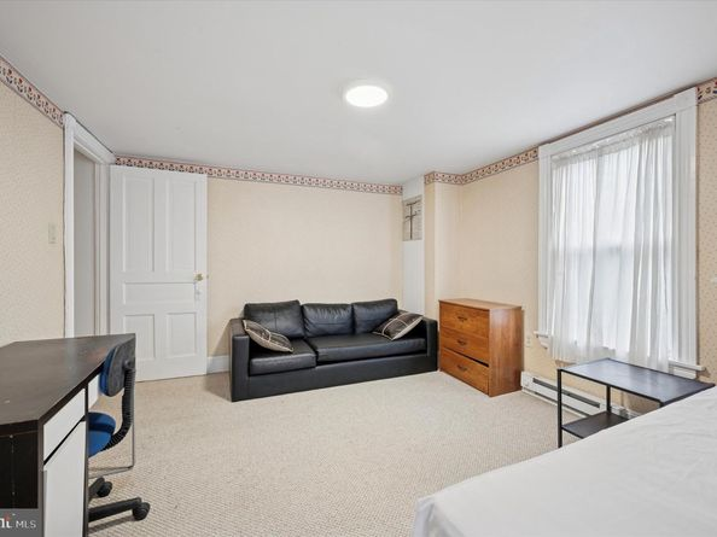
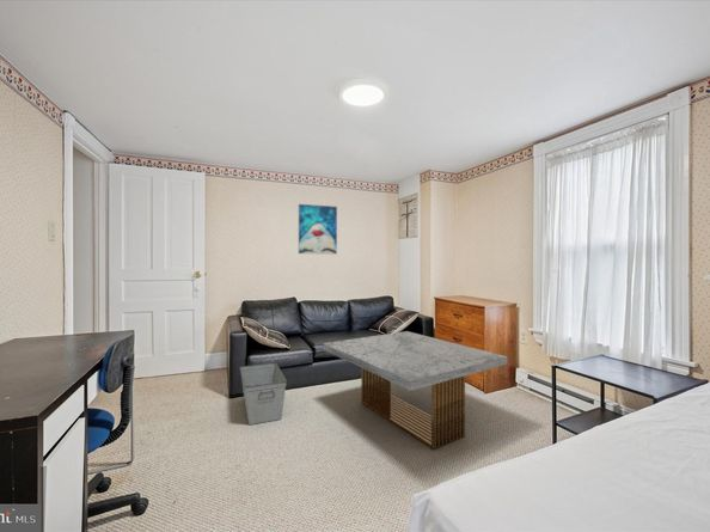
+ storage bin [239,362,288,426]
+ coffee table [323,330,508,451]
+ wall art [298,203,338,256]
